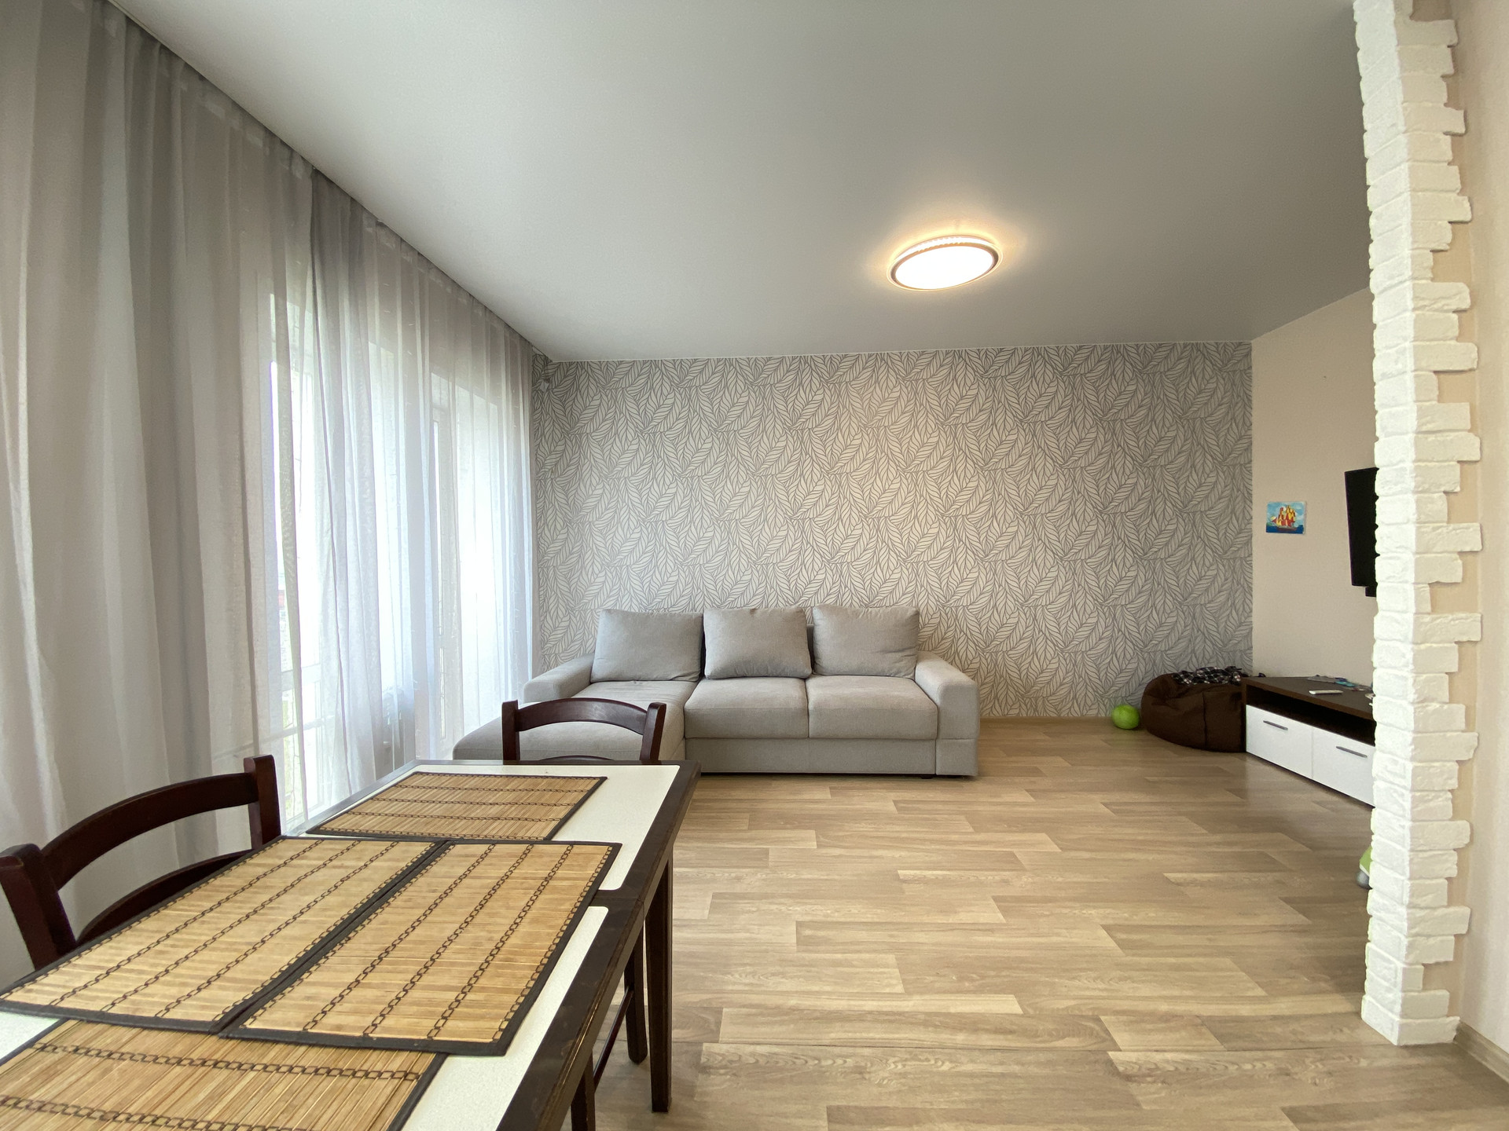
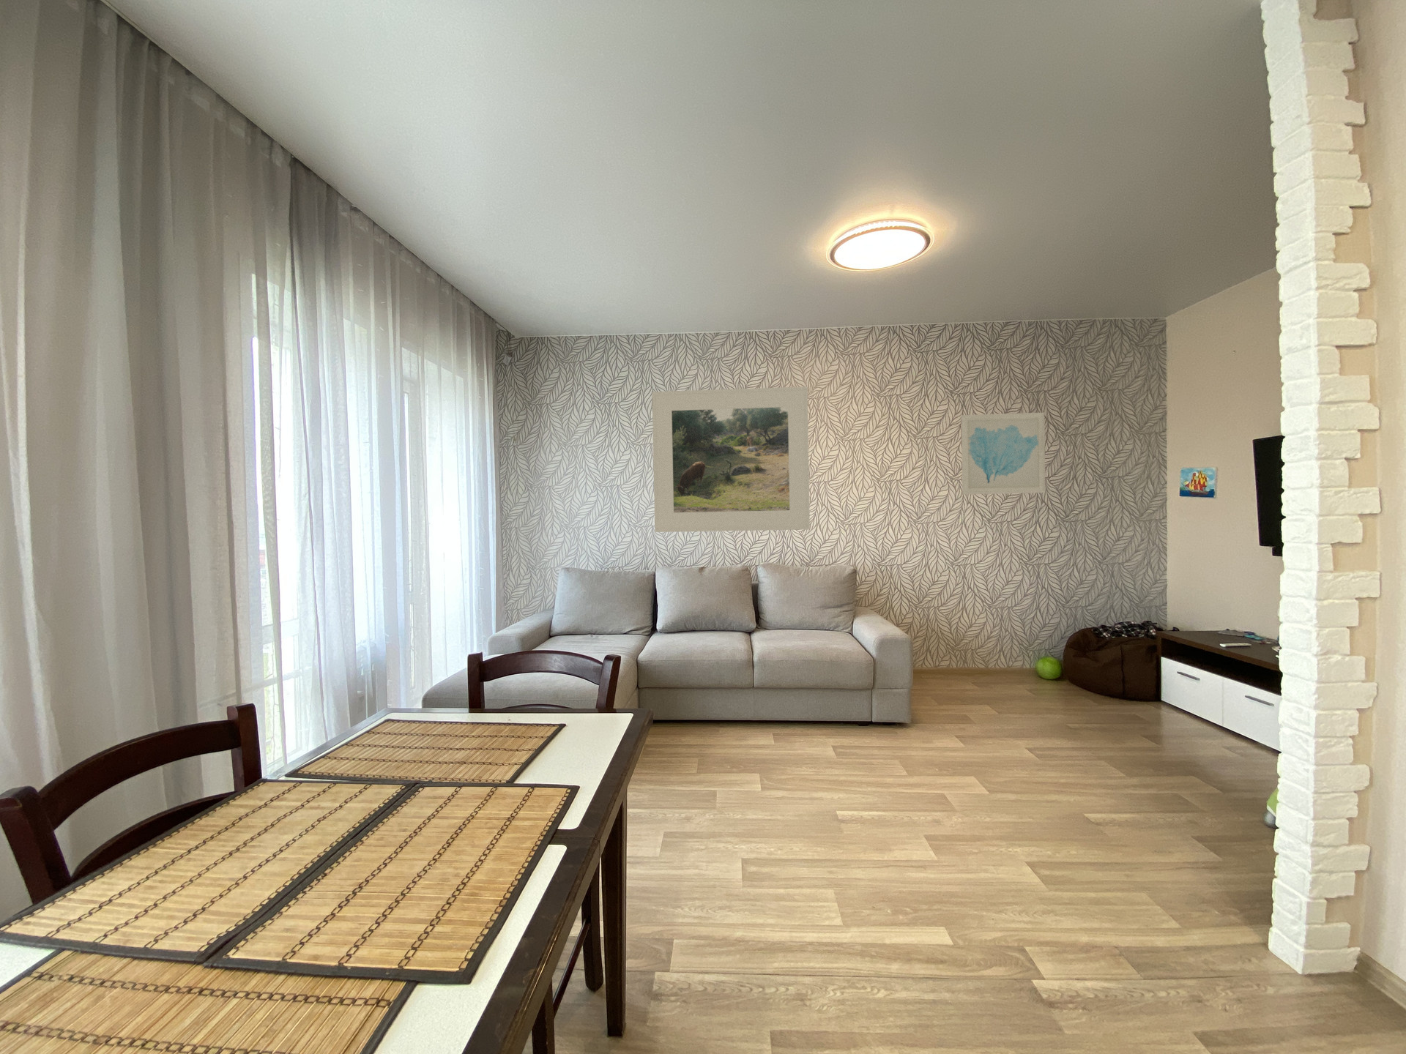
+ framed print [652,385,810,533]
+ wall art [961,412,1046,496]
